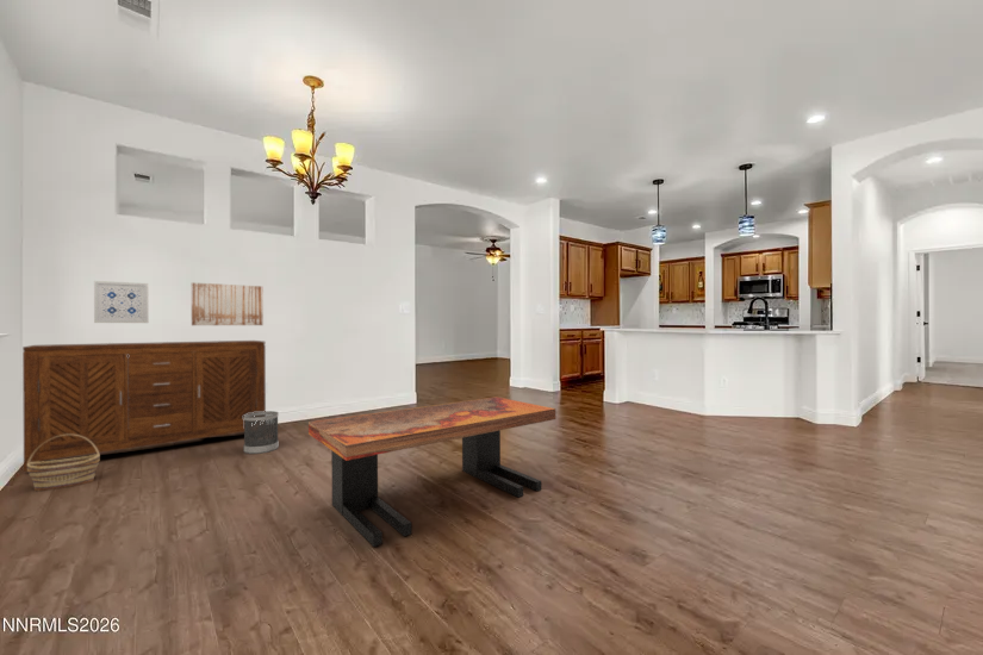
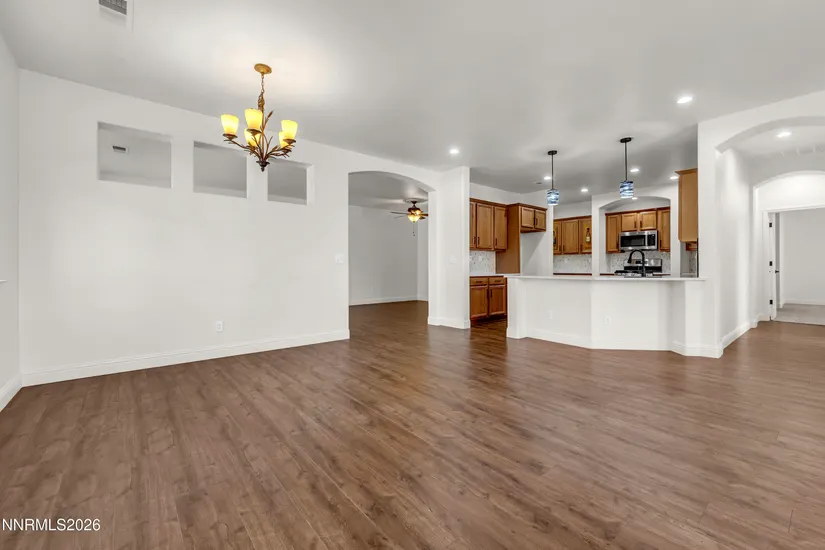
- wall art [191,281,265,326]
- coffee table [307,395,556,548]
- wall art [93,280,149,324]
- sideboard [21,339,267,473]
- basket [26,435,101,492]
- wastebasket [243,410,280,455]
